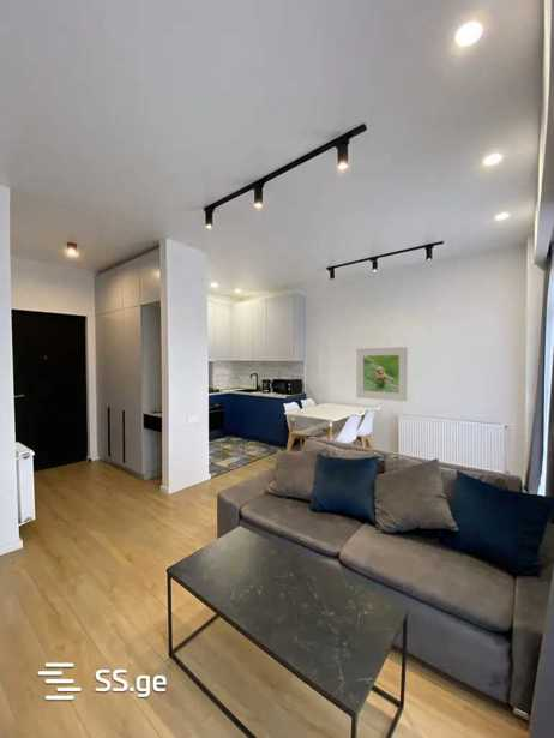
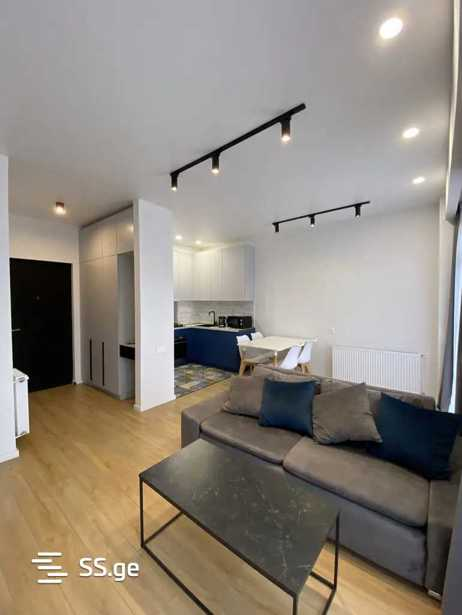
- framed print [355,346,409,402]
